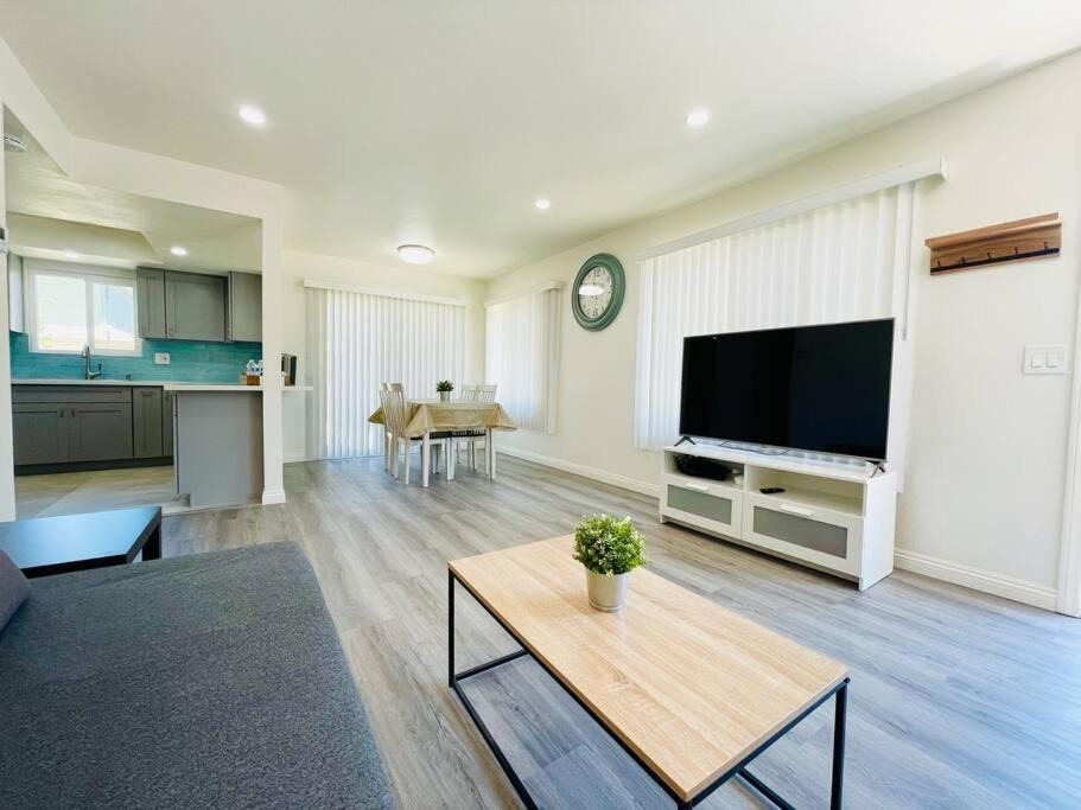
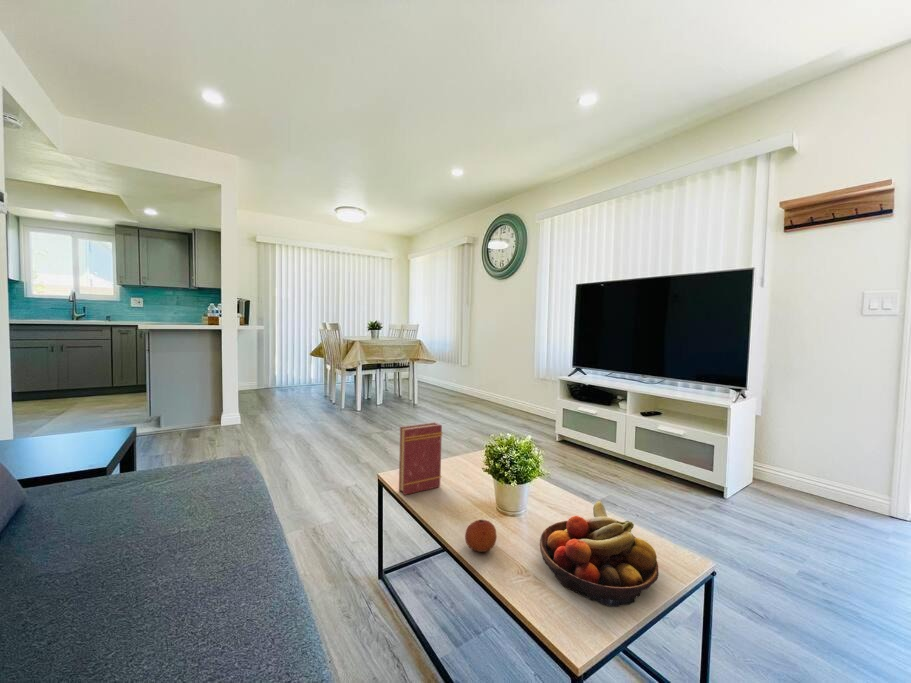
+ book [398,421,444,496]
+ fruit [464,519,498,553]
+ fruit bowl [539,500,659,608]
